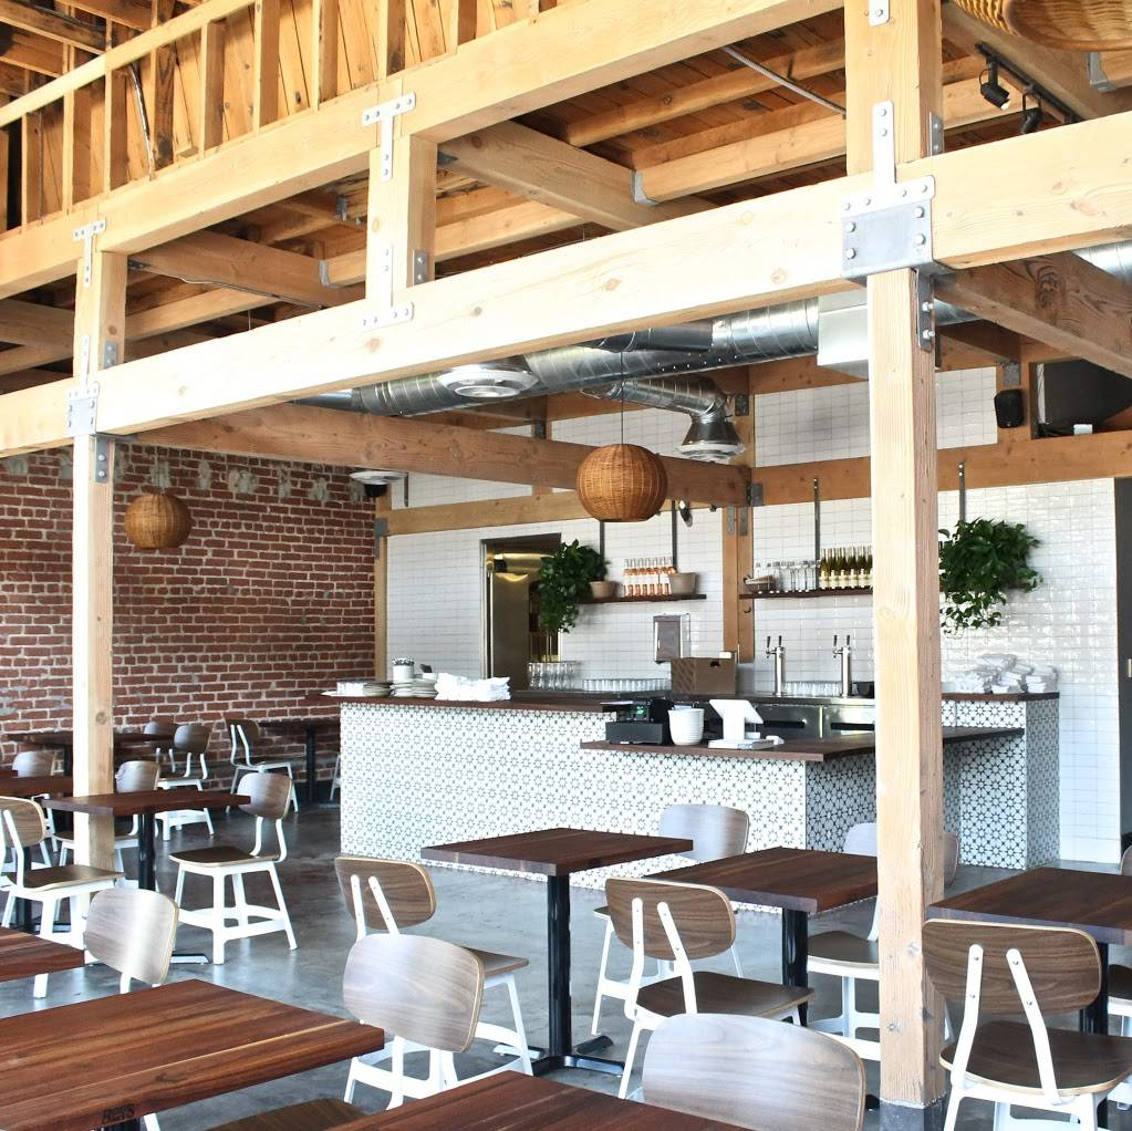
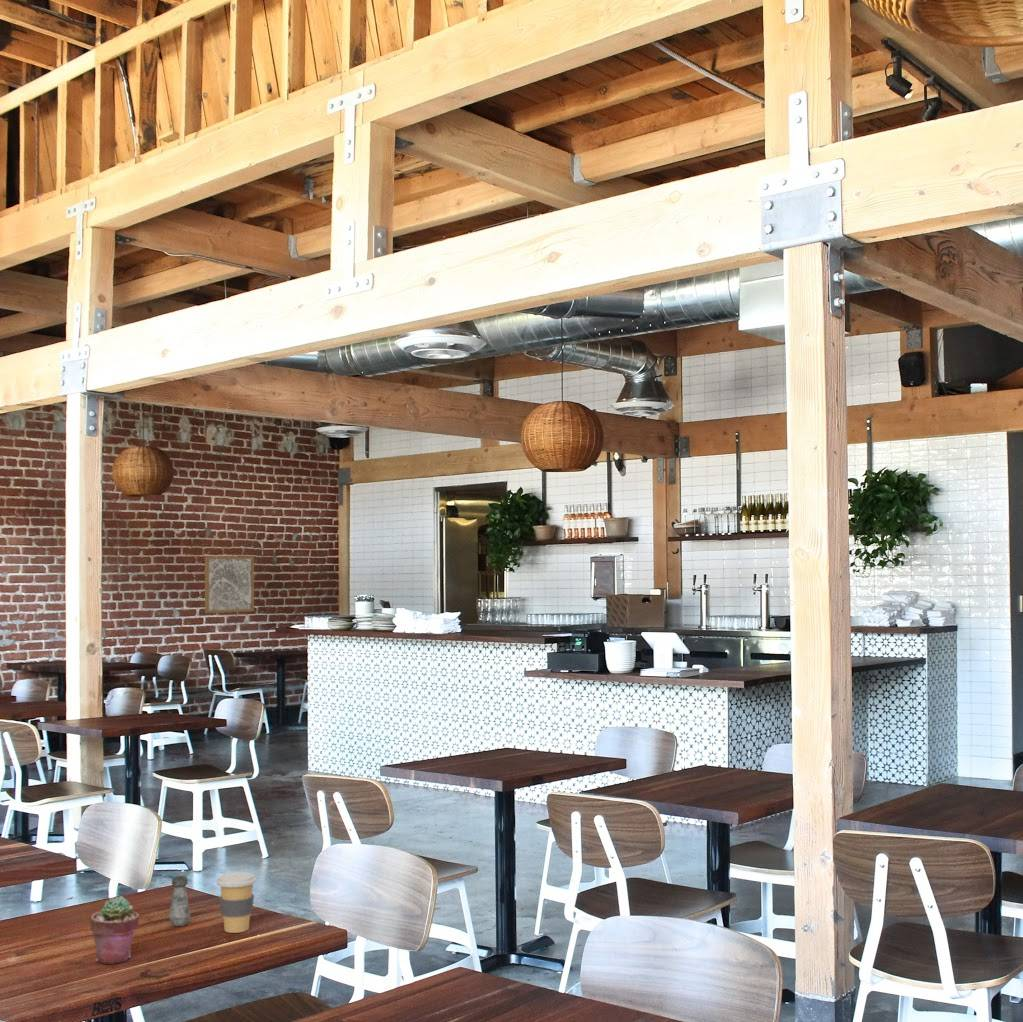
+ wall art [204,556,255,614]
+ salt shaker [168,875,191,927]
+ coffee cup [215,871,258,934]
+ potted succulent [90,895,140,965]
